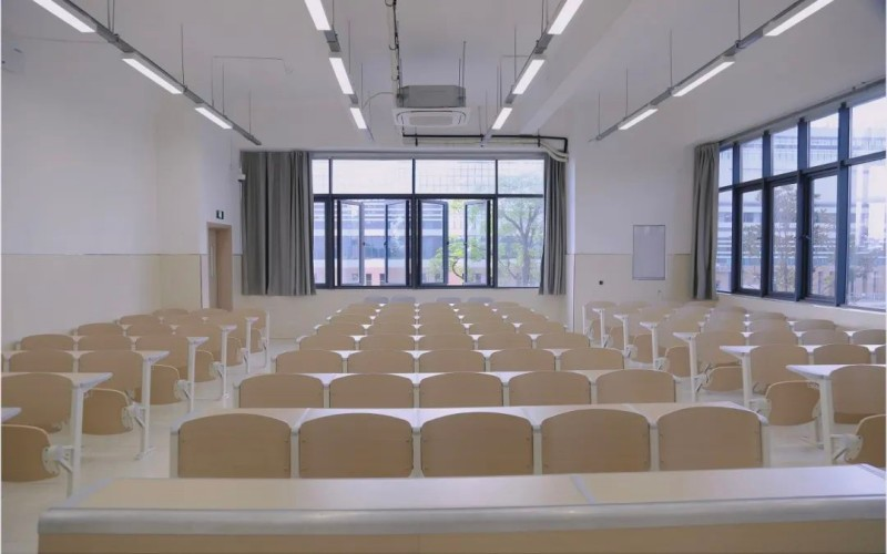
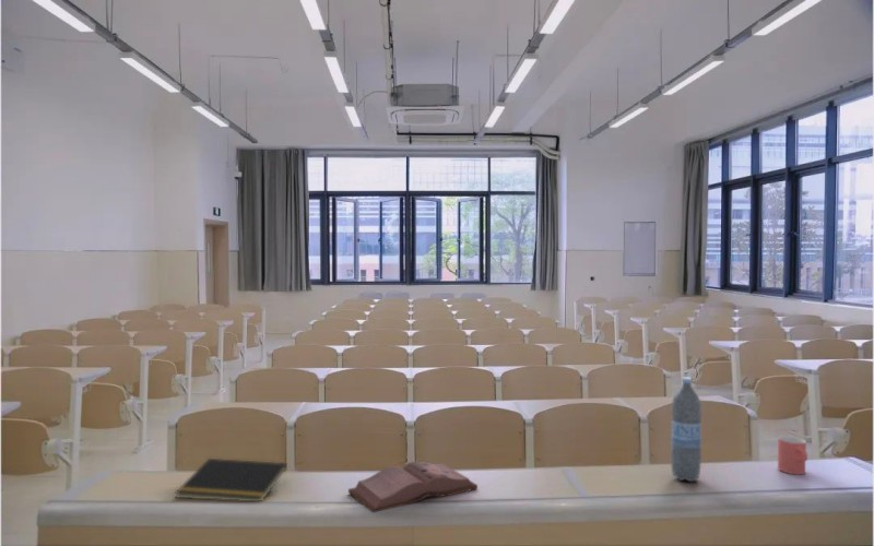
+ cup [777,435,808,475]
+ notepad [174,458,288,502]
+ water bottle [670,376,702,483]
+ hardback book [347,461,479,513]
